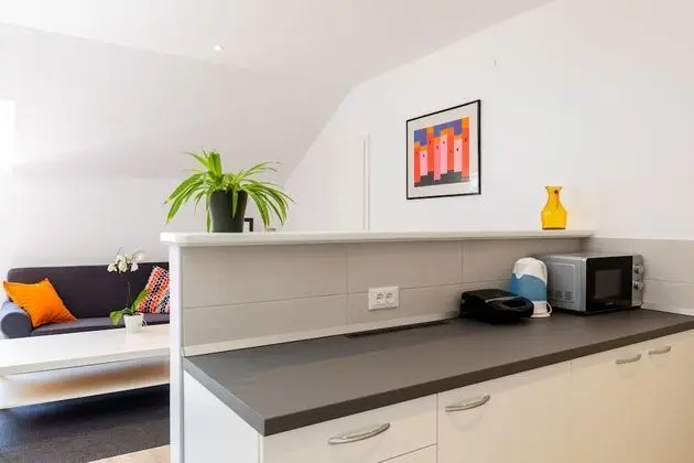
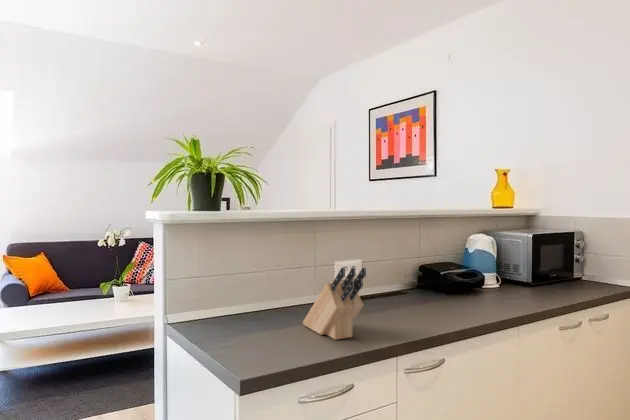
+ knife block [302,266,367,341]
